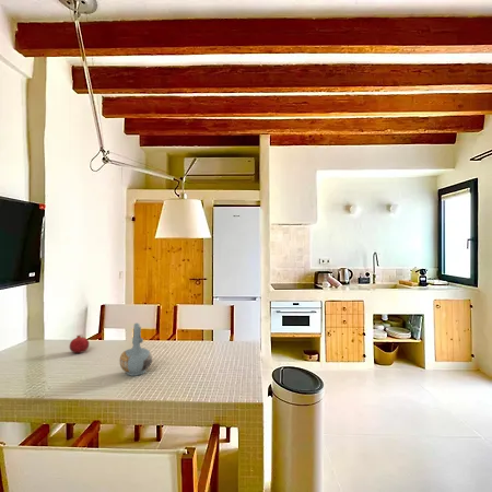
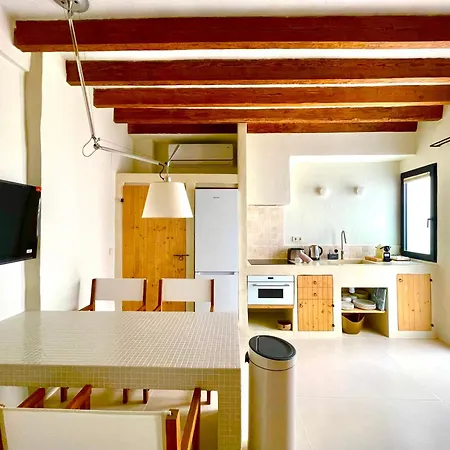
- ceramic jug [118,321,153,377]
- fruit [69,333,91,354]
